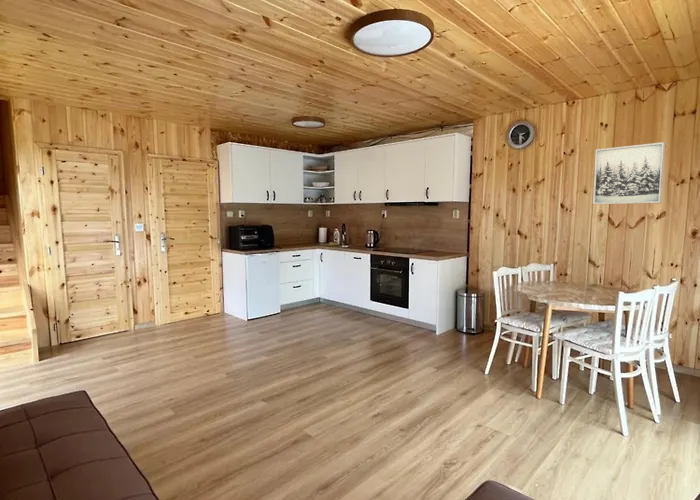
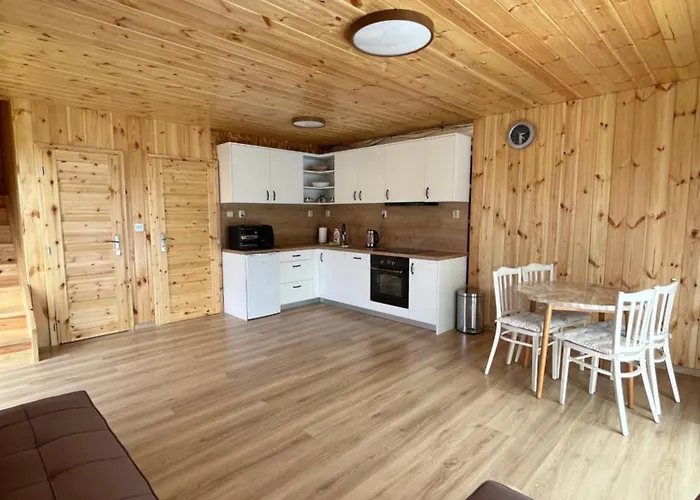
- wall art [592,141,666,205]
